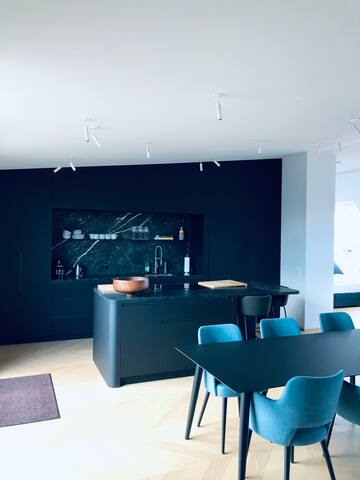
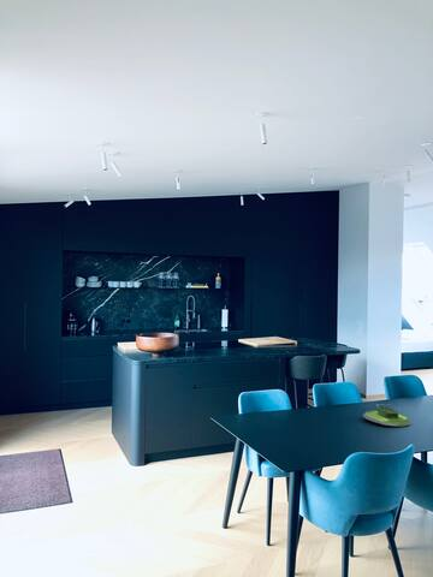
+ plant pot [362,403,413,427]
